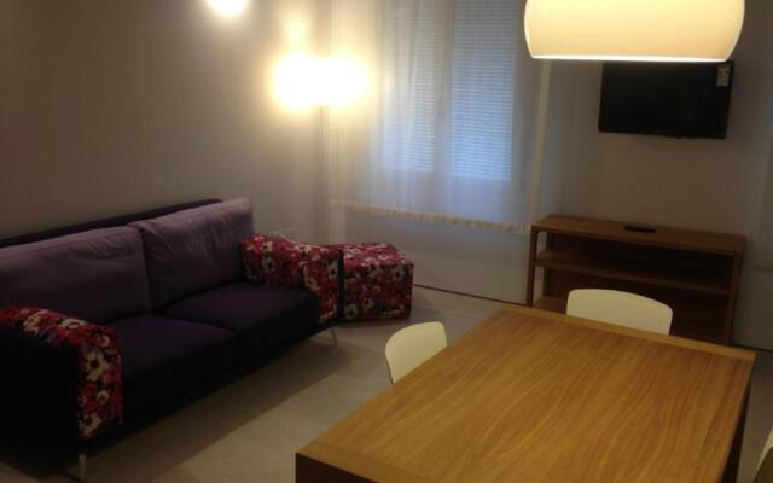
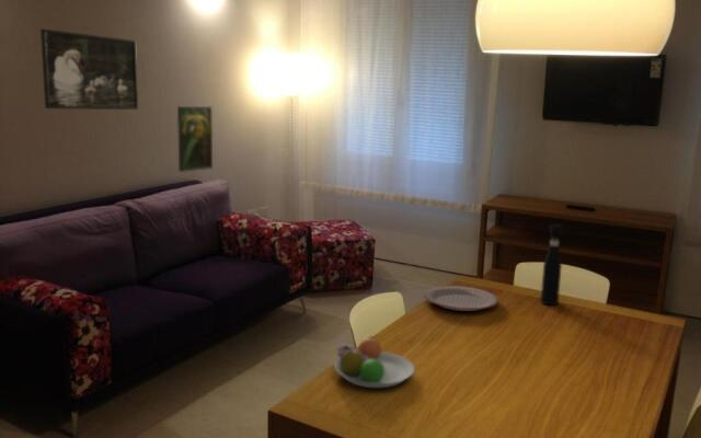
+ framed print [176,105,214,173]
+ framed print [39,27,139,111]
+ plate [423,285,499,312]
+ fruit bowl [333,336,415,389]
+ pepper grinder [540,223,563,306]
